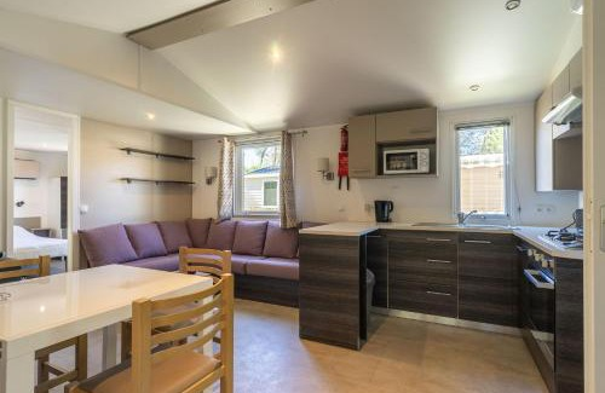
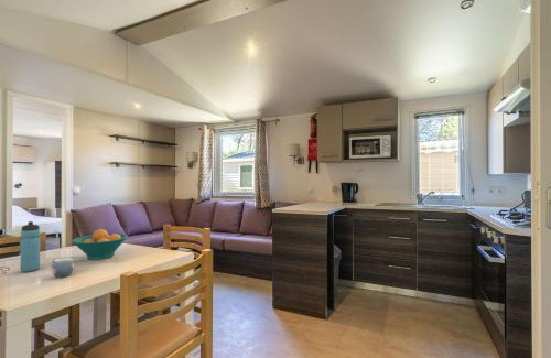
+ mug [51,257,75,279]
+ water bottle [20,220,41,273]
+ fruit bowl [71,228,129,260]
